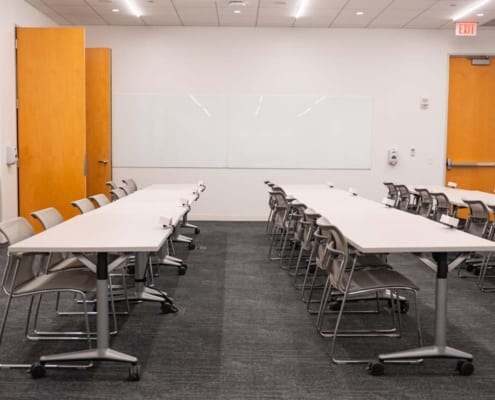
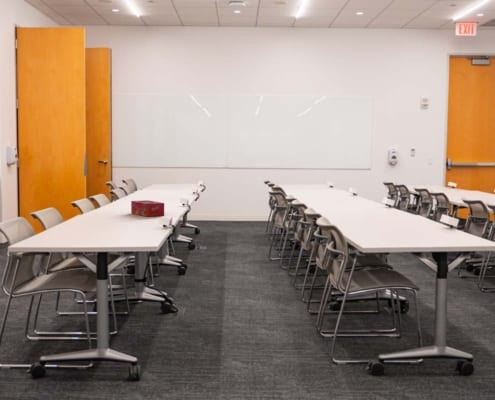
+ tissue box [130,199,165,218]
